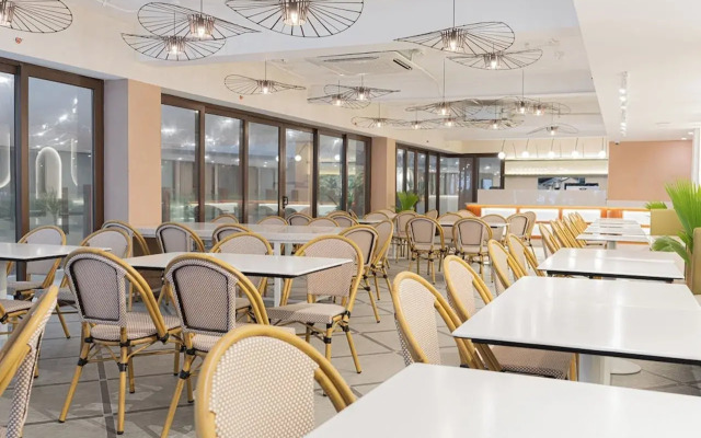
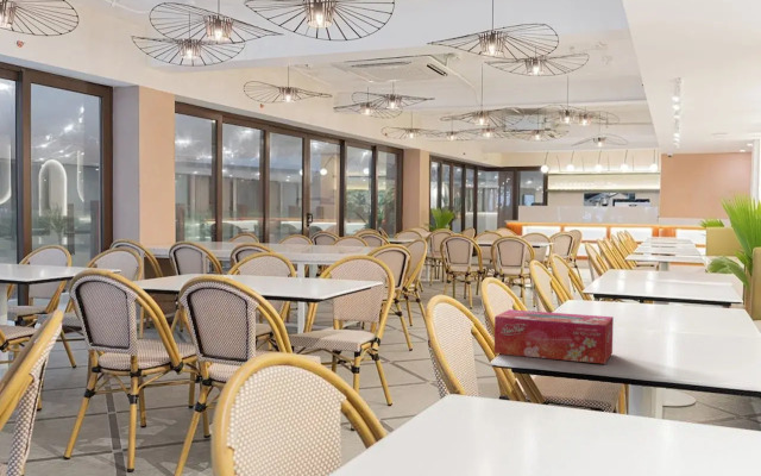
+ tissue box [493,308,615,365]
